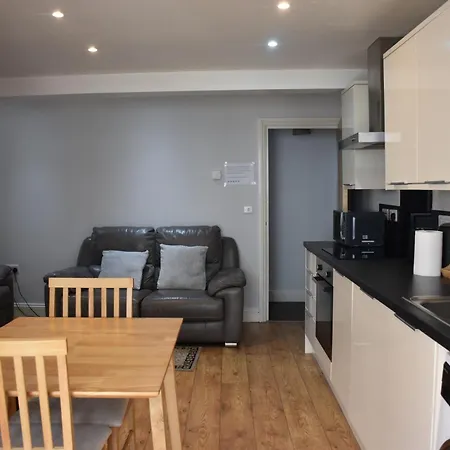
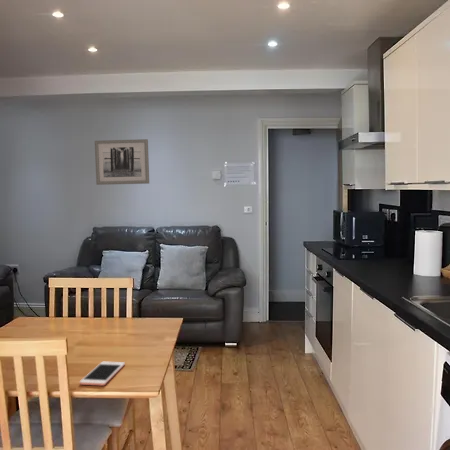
+ wall art [94,138,150,186]
+ cell phone [79,361,126,387]
